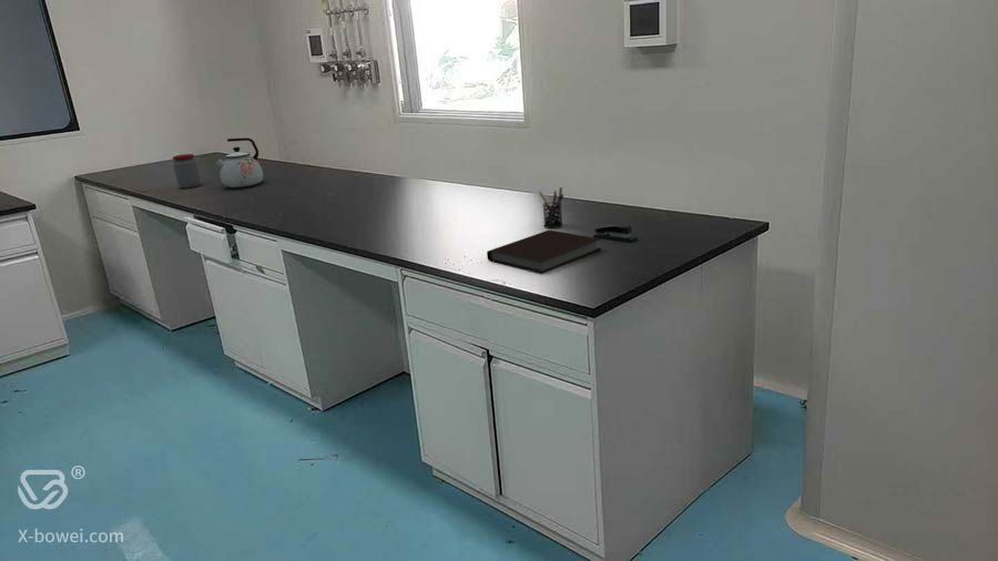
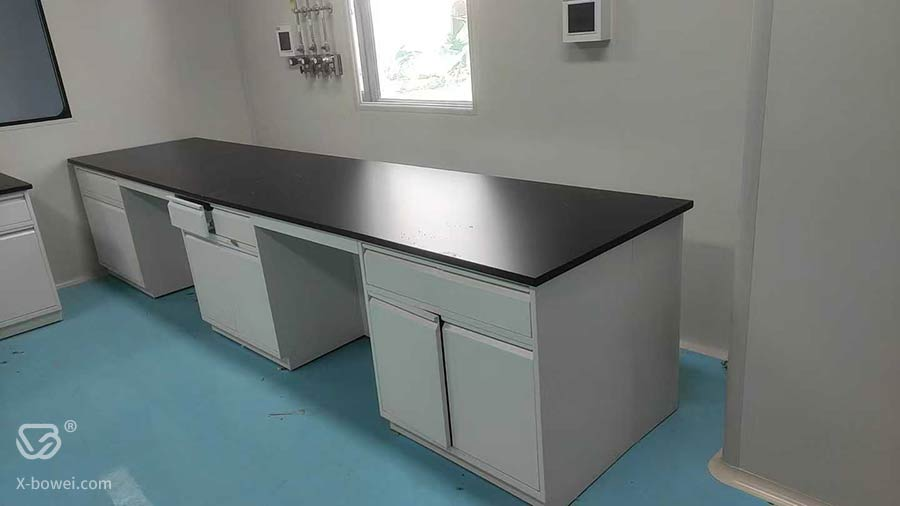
- notebook [486,230,602,274]
- pen holder [538,186,566,230]
- stapler [592,223,639,243]
- kettle [215,136,264,188]
- jar [172,153,202,190]
